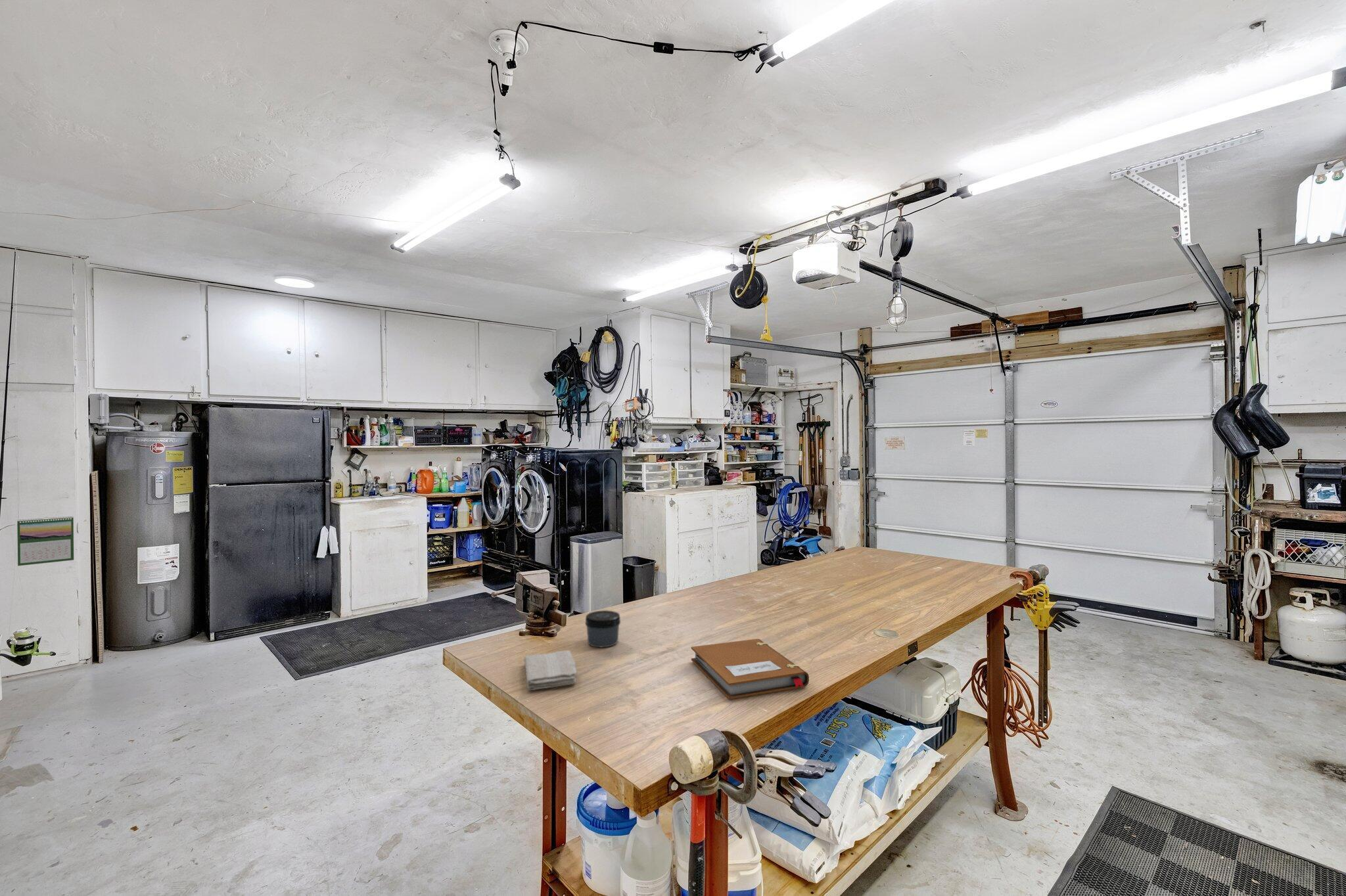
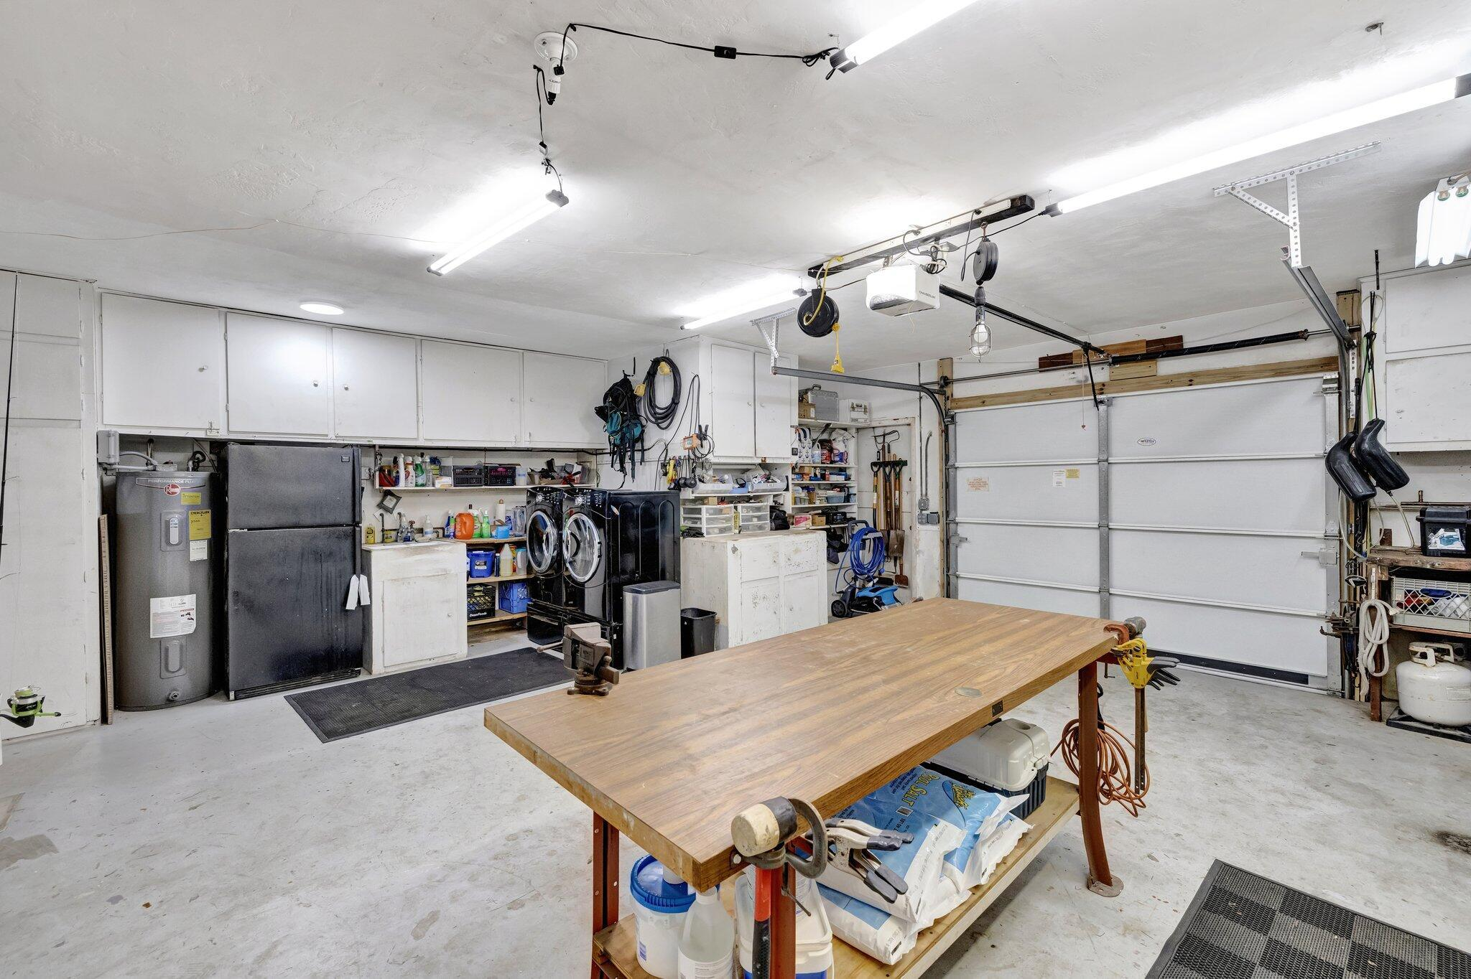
- washcloth [523,650,578,691]
- jar [584,610,621,648]
- notebook [691,638,810,700]
- calendar [16,516,74,566]
